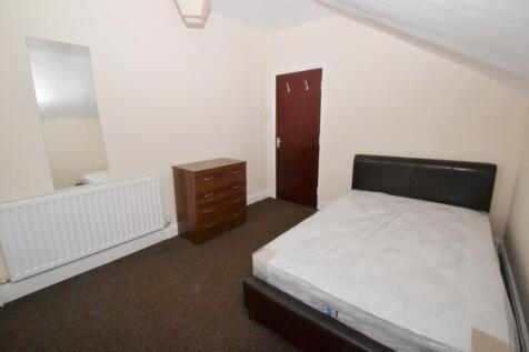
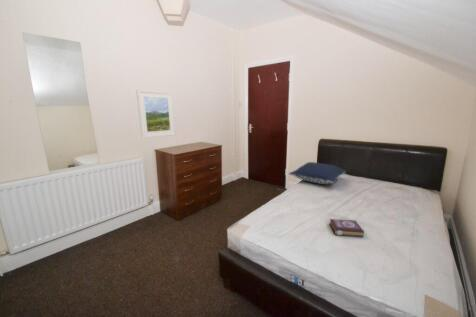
+ pillow [288,161,348,185]
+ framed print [135,89,177,139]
+ book [328,218,365,238]
